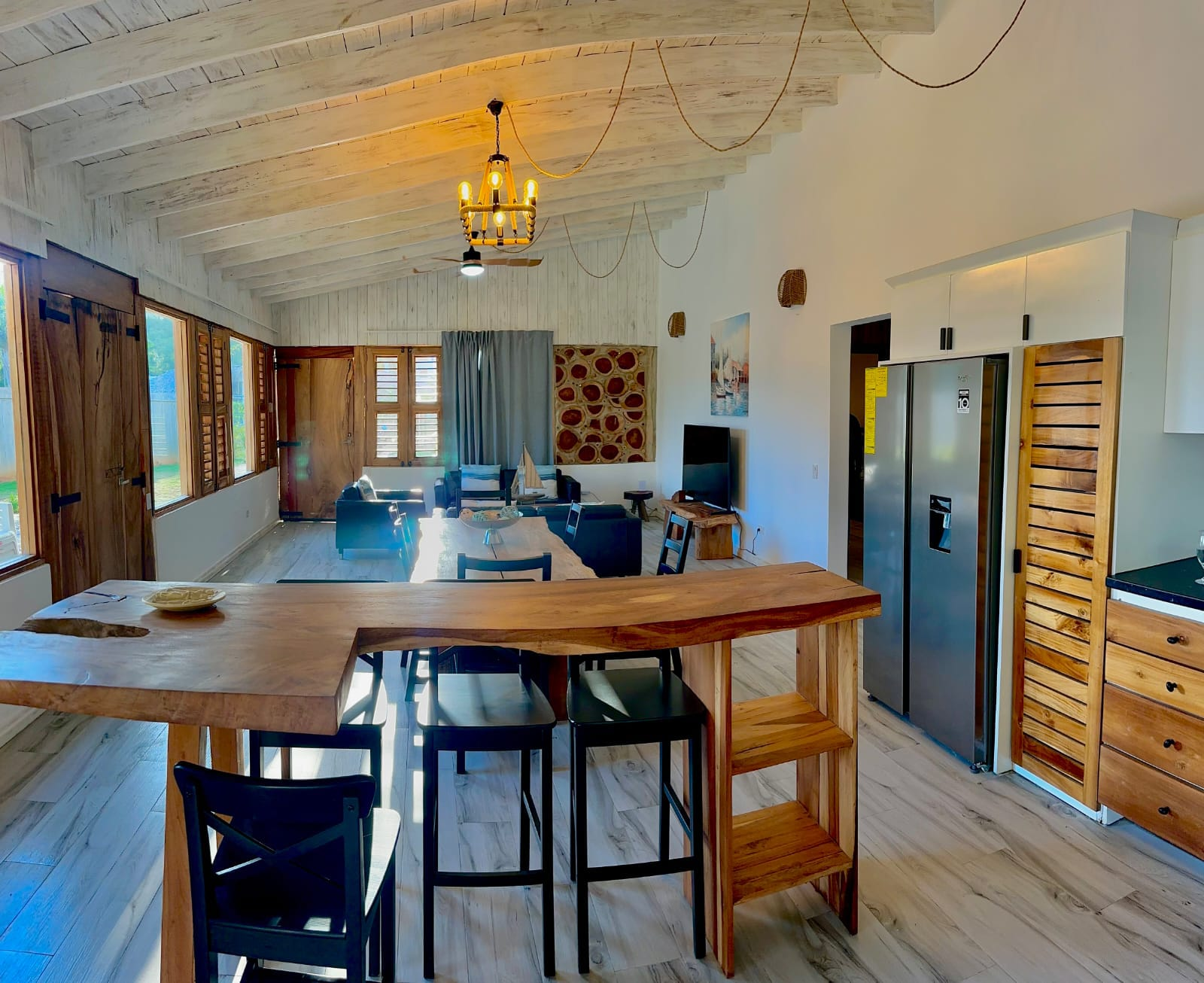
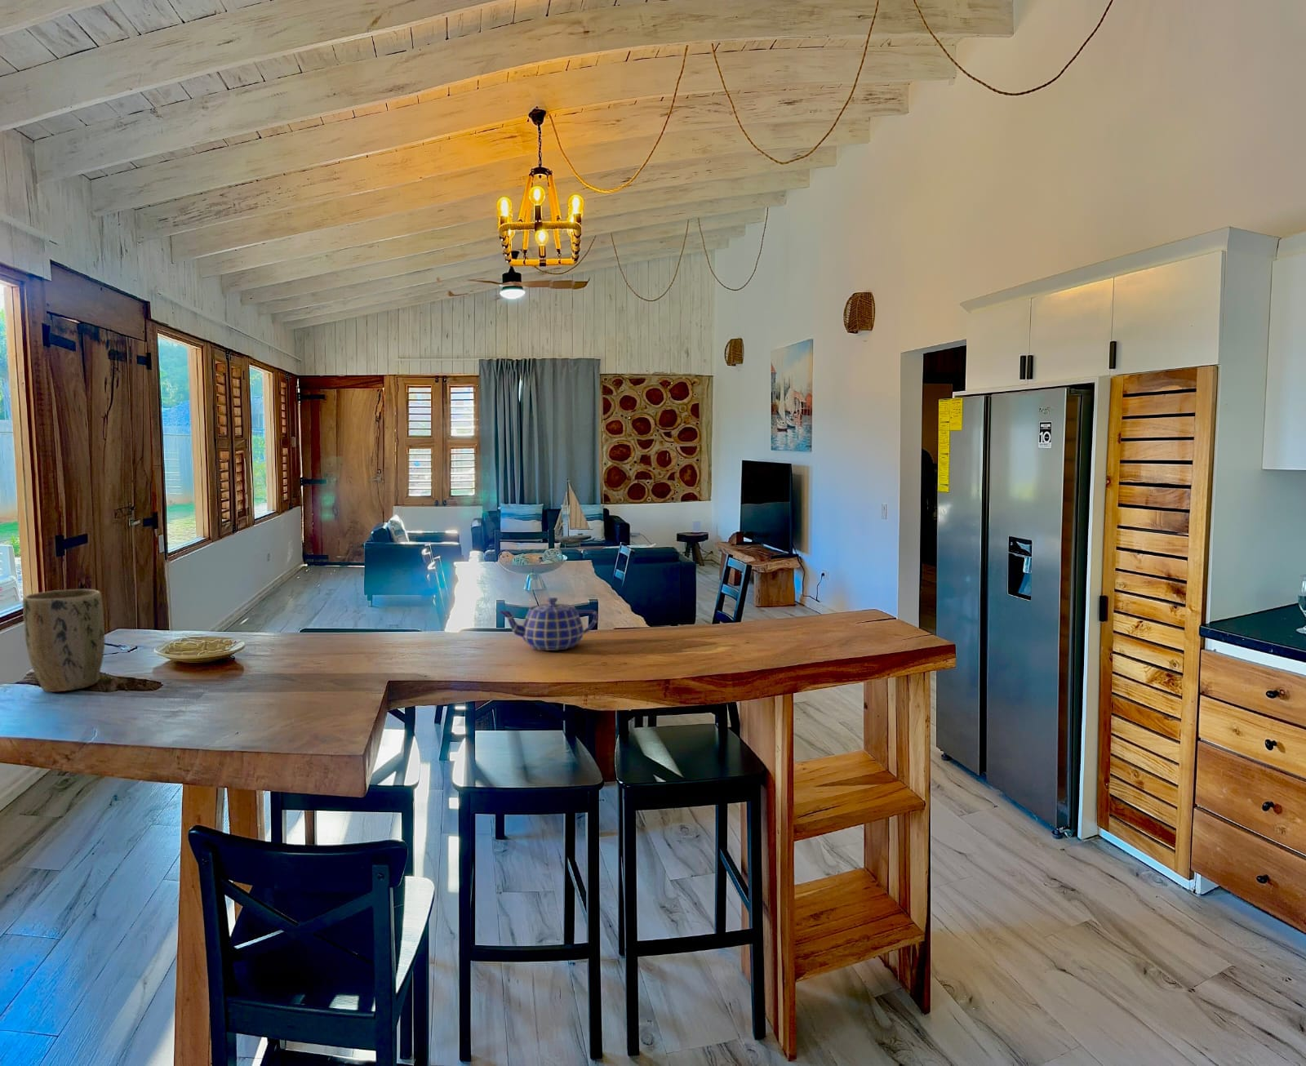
+ plant pot [22,589,105,693]
+ teapot [498,596,599,652]
